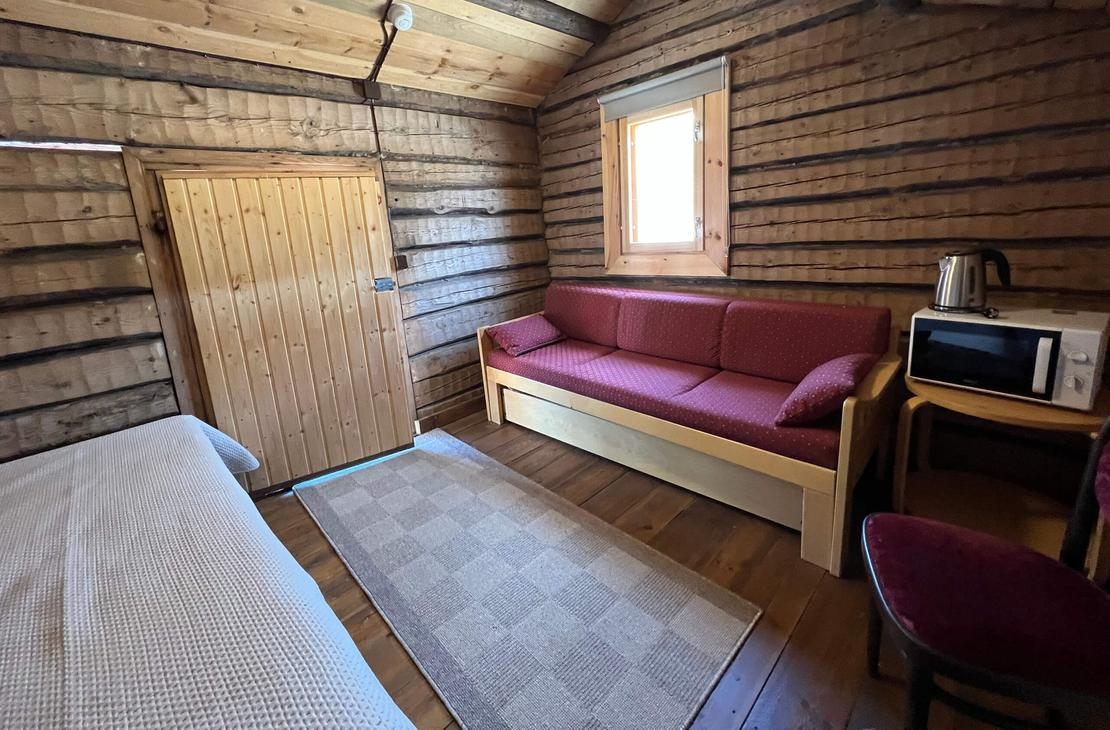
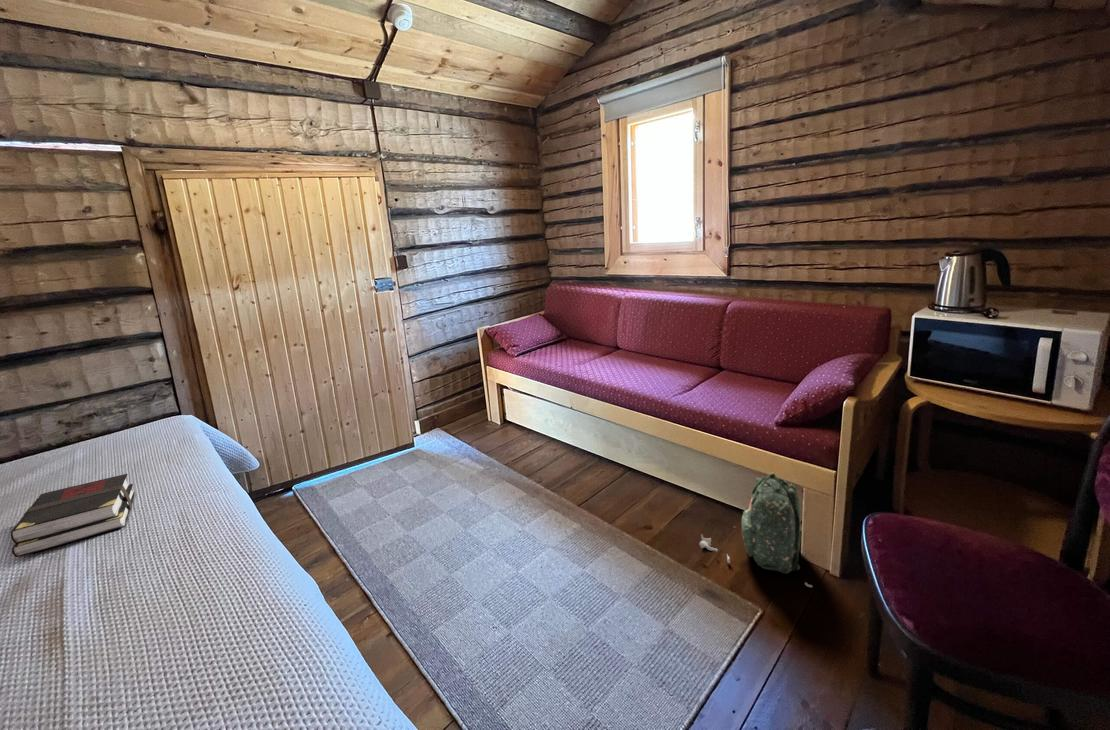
+ backpack [698,471,813,588]
+ book [10,473,136,558]
